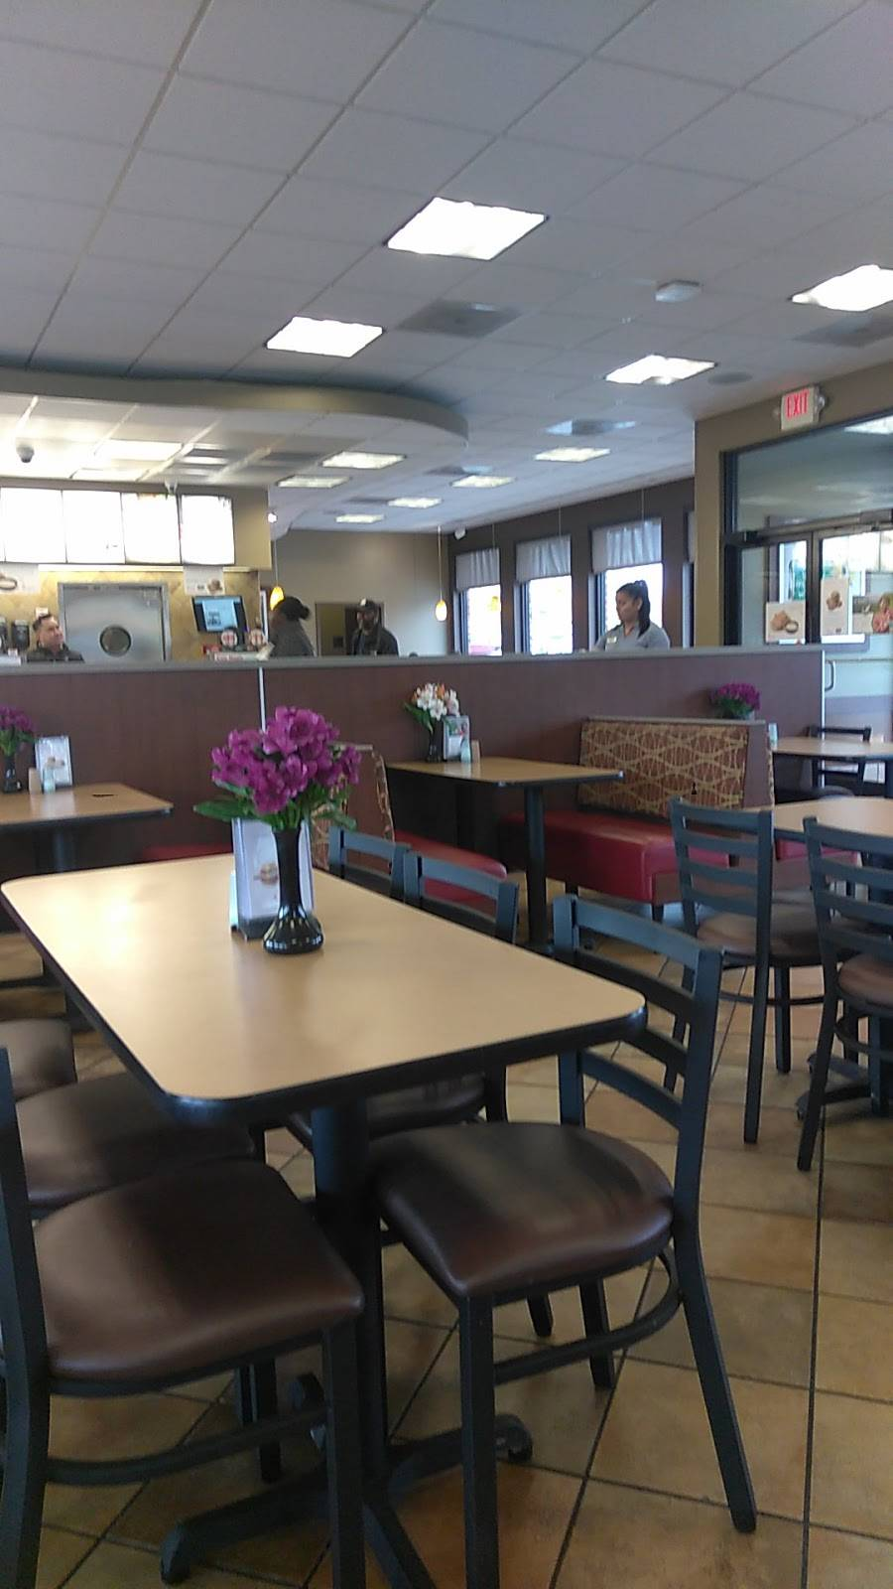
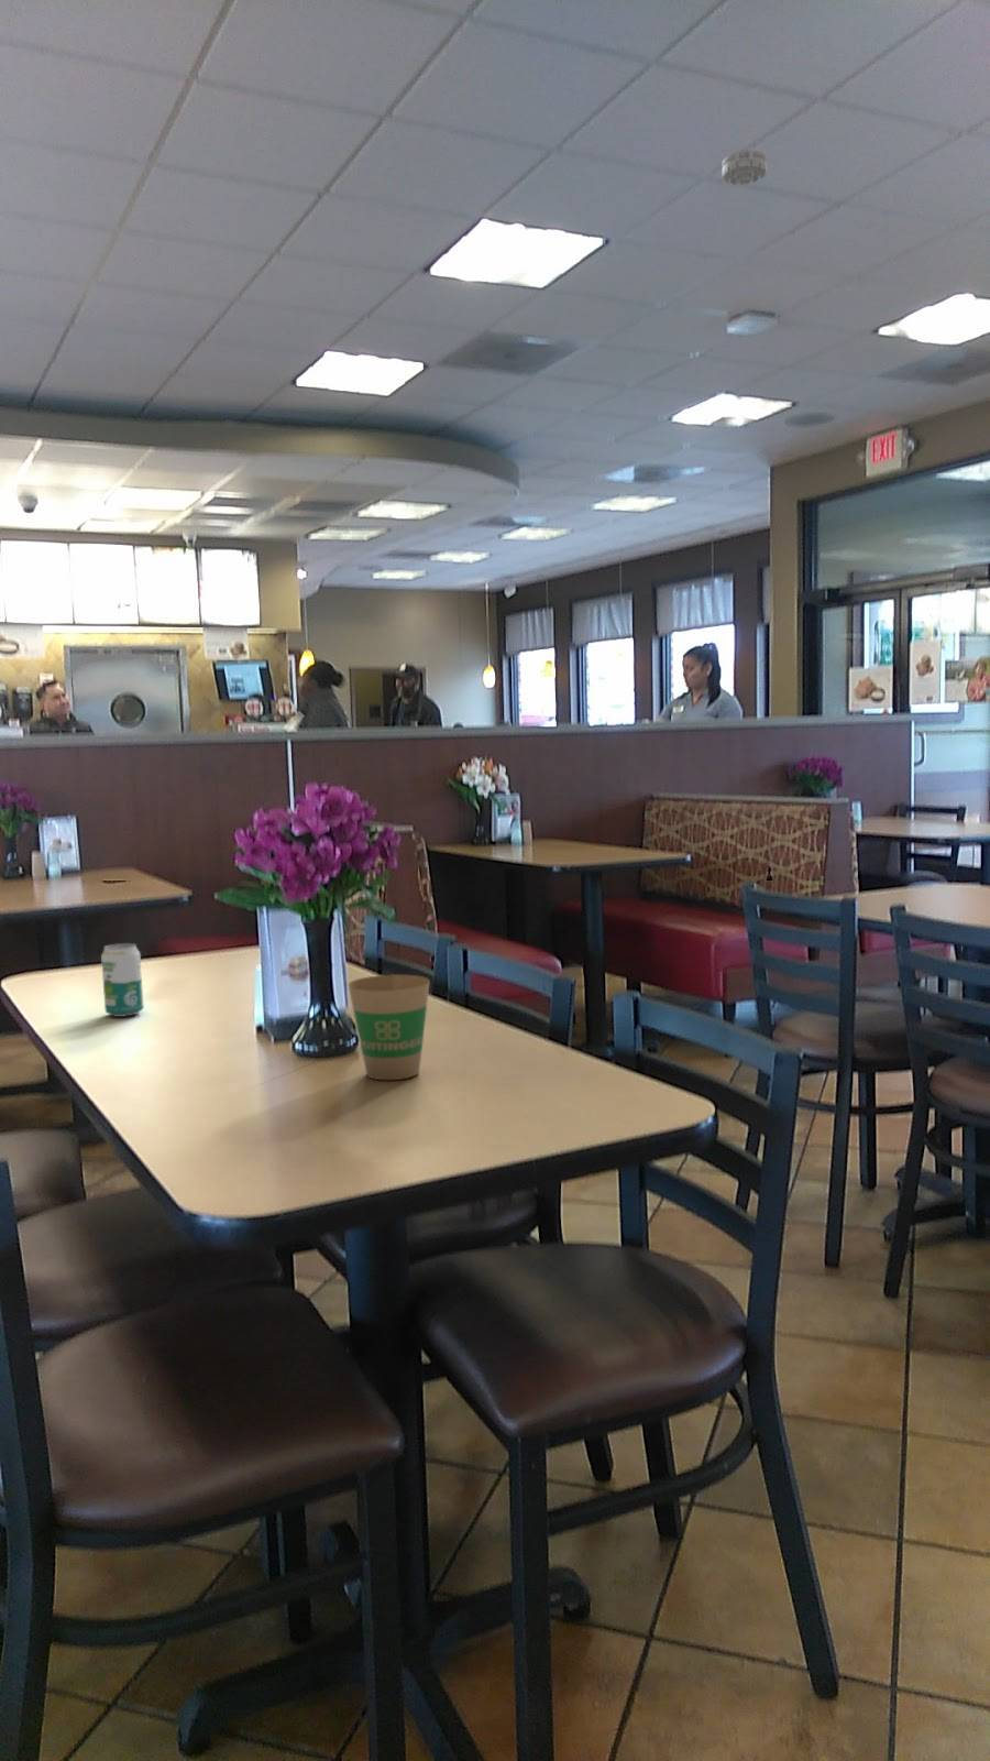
+ paper cup [348,974,432,1081]
+ beverage can [100,942,145,1018]
+ smoke detector [722,149,768,186]
